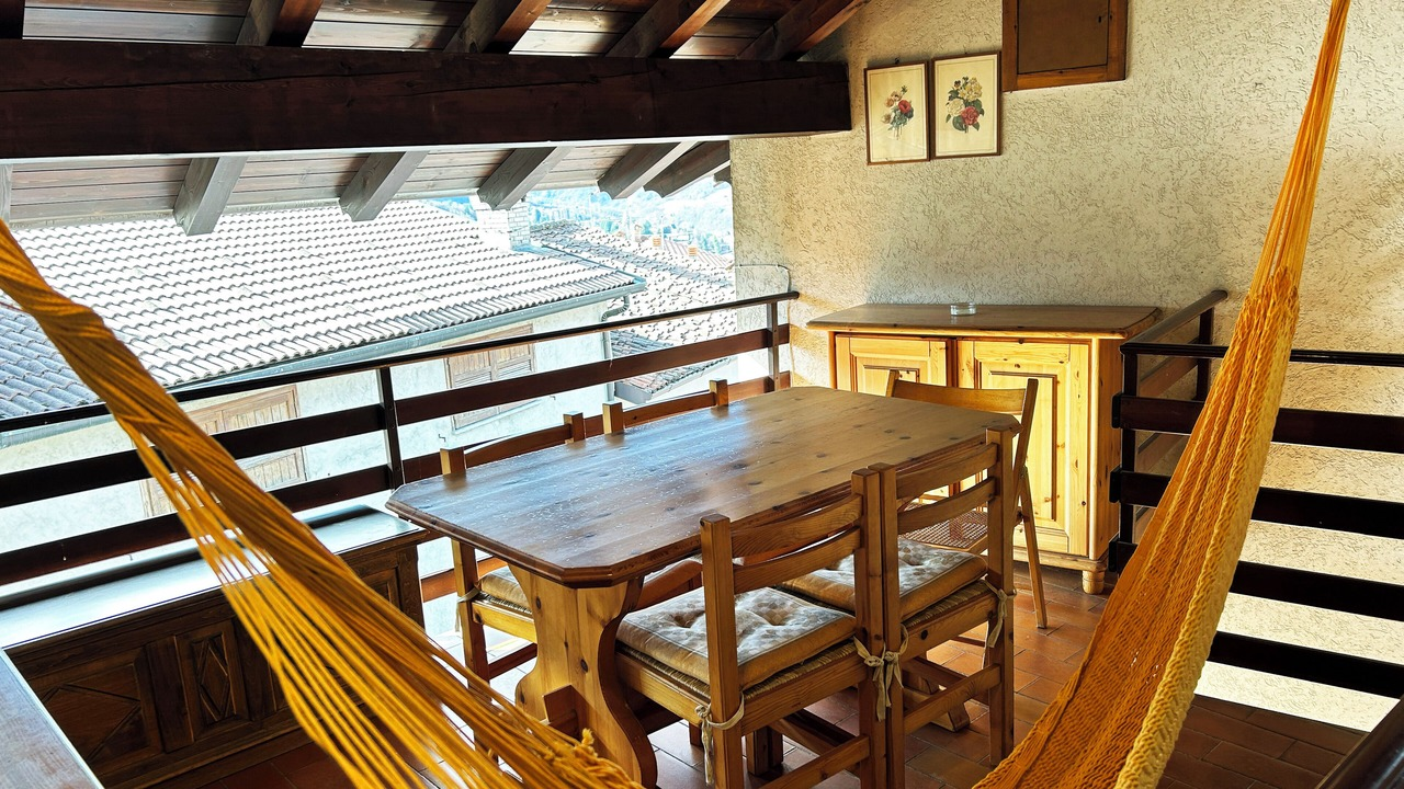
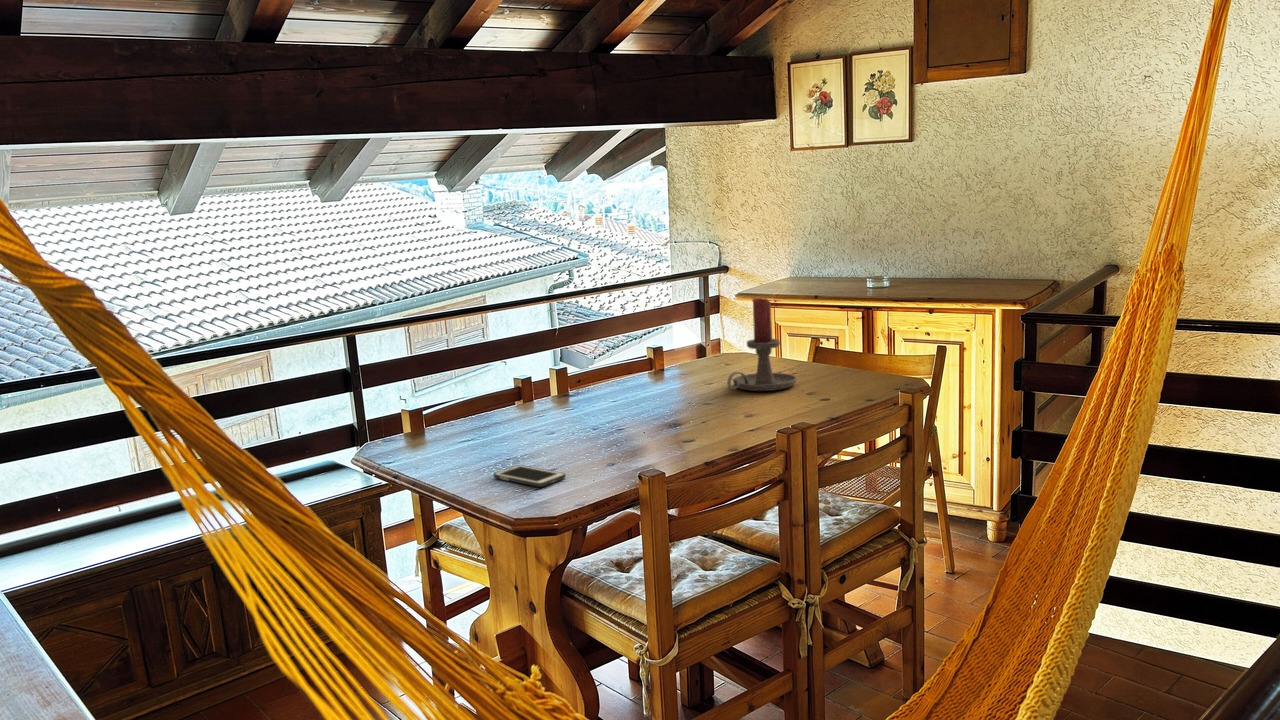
+ candle holder [726,297,798,392]
+ cell phone [492,464,567,488]
